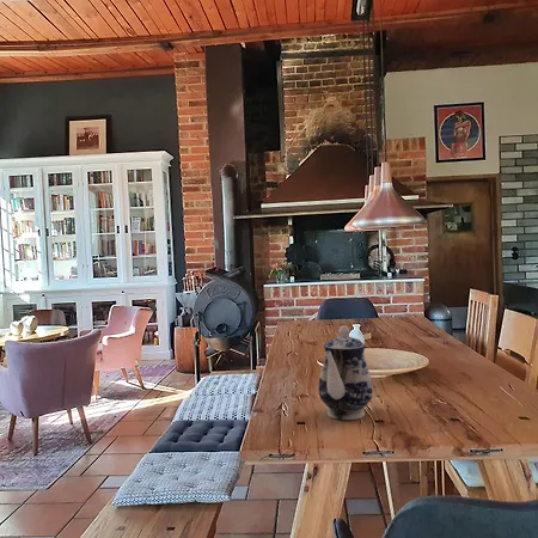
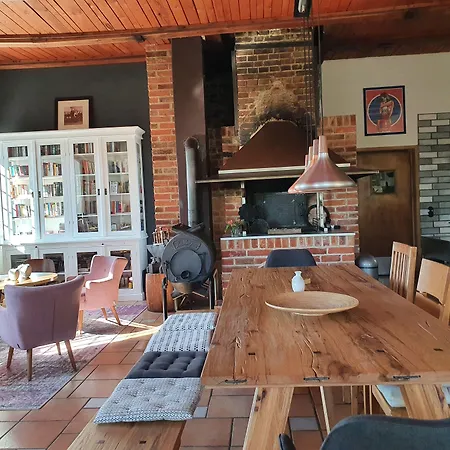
- teapot [317,324,374,421]
